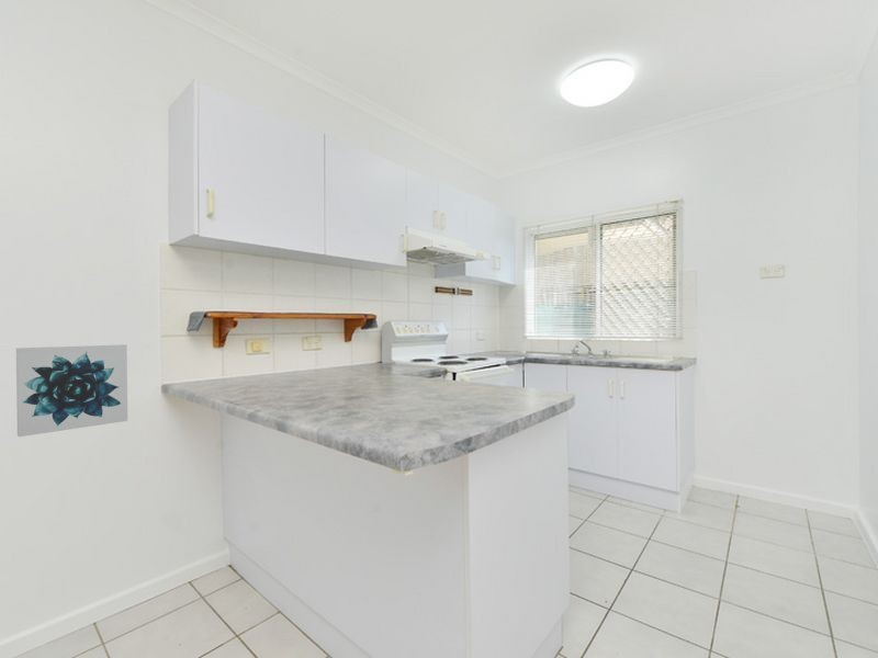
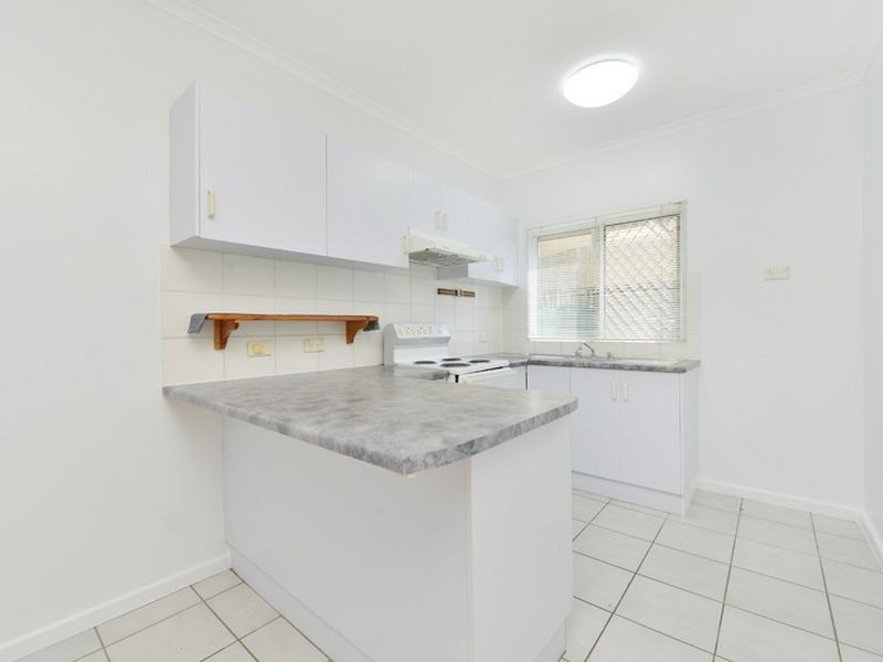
- wall art [15,343,128,438]
